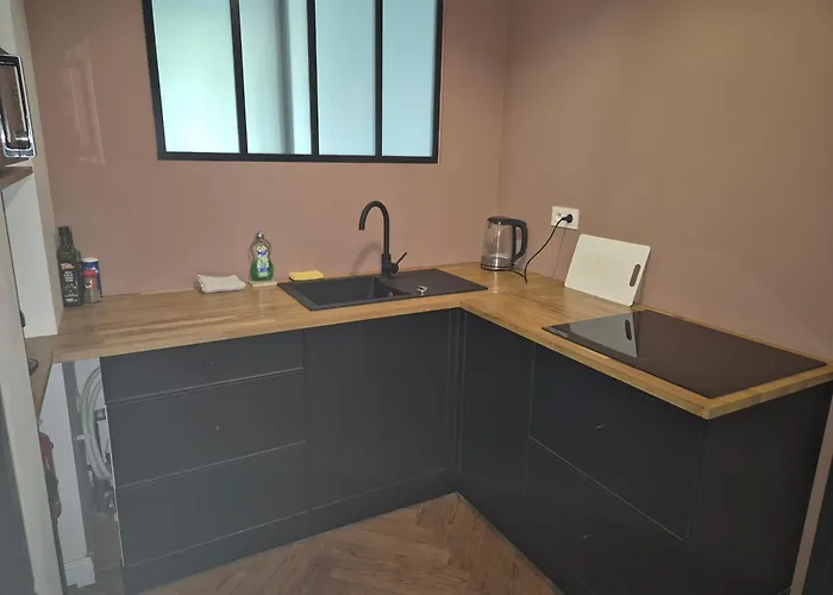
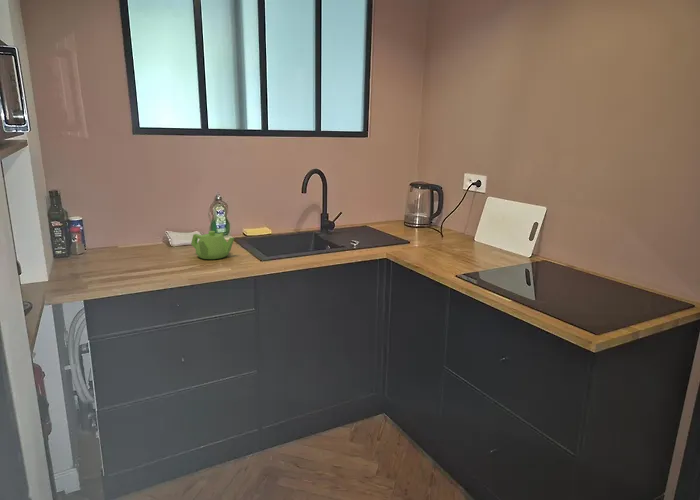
+ teapot [190,230,235,260]
